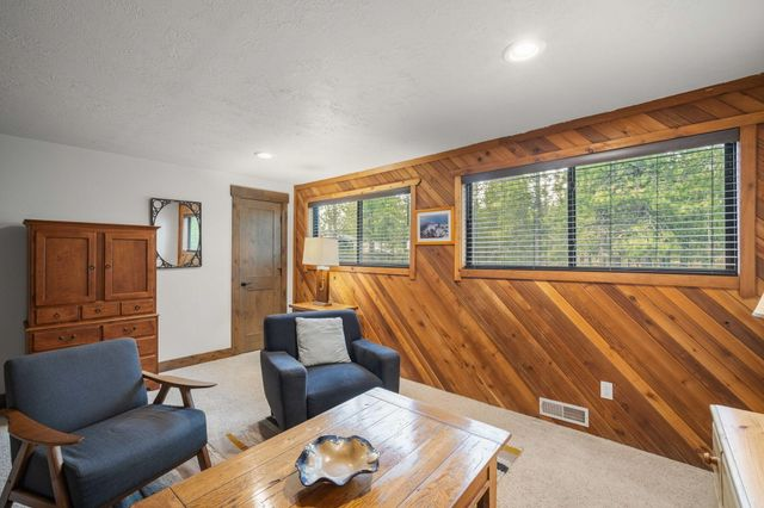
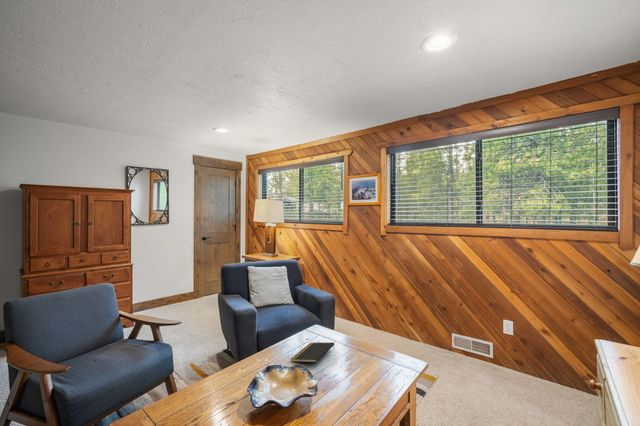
+ notepad [290,341,336,363]
